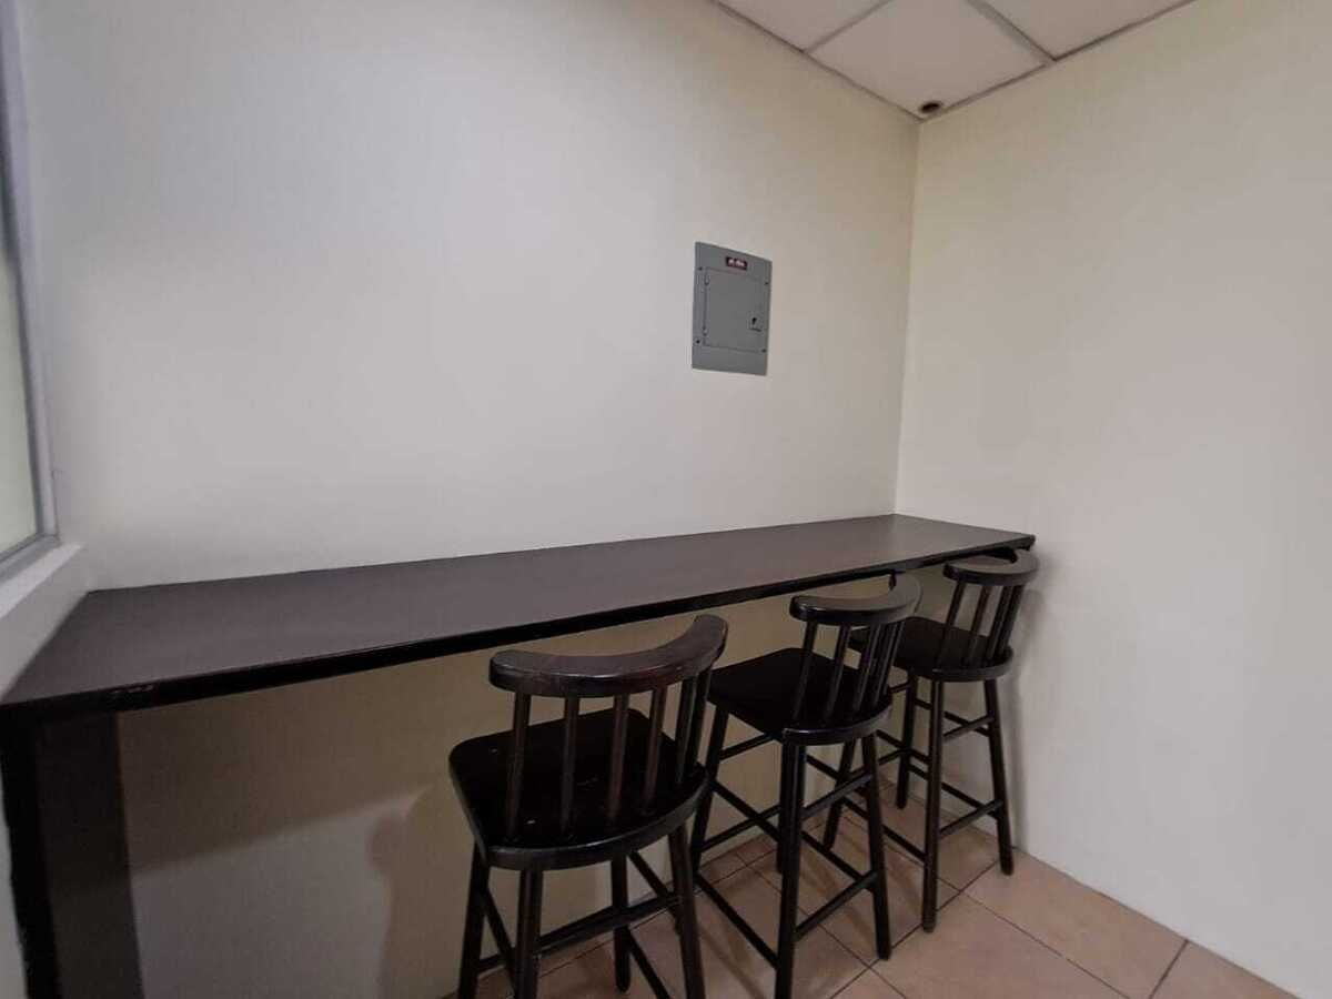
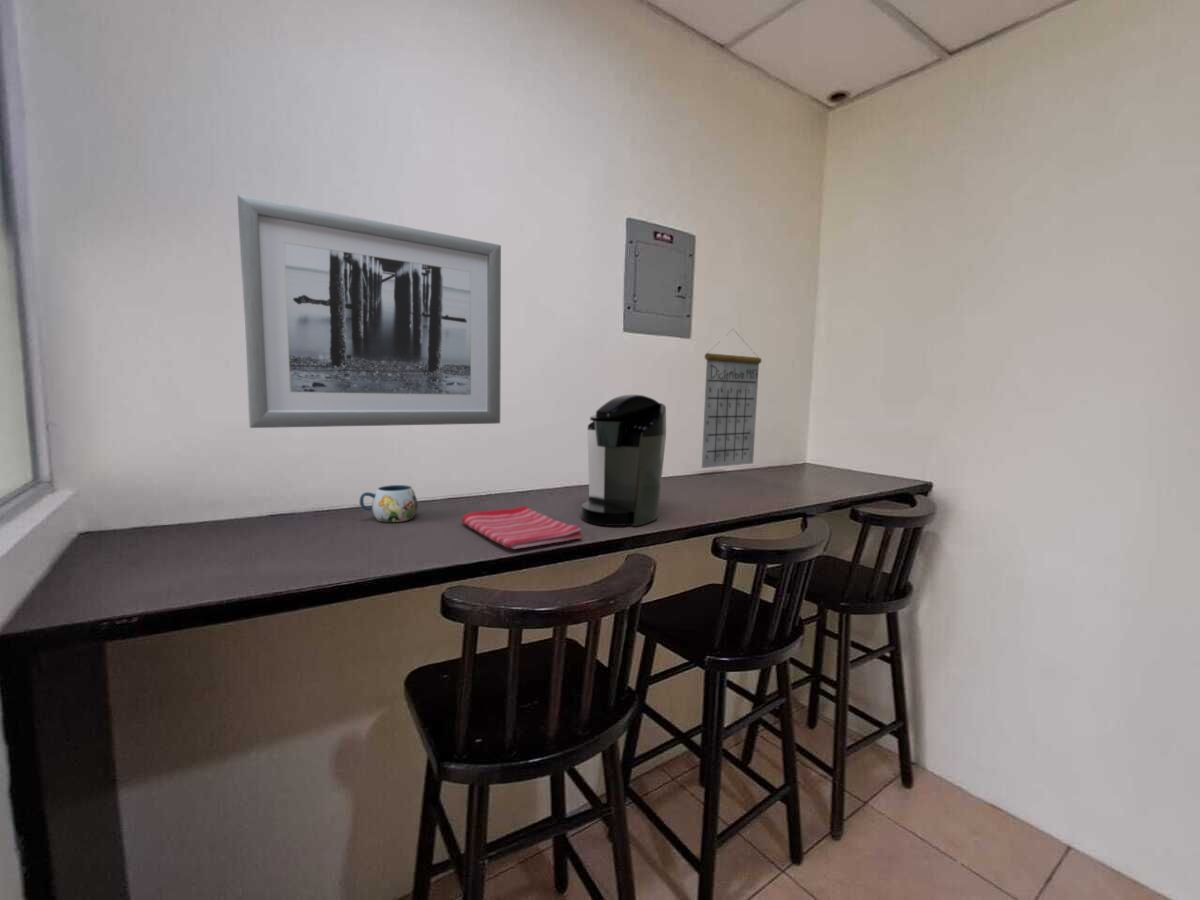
+ coffee maker [580,394,667,527]
+ mug [359,484,419,523]
+ wall art [237,194,502,429]
+ calendar [701,328,763,469]
+ dish towel [460,504,584,550]
